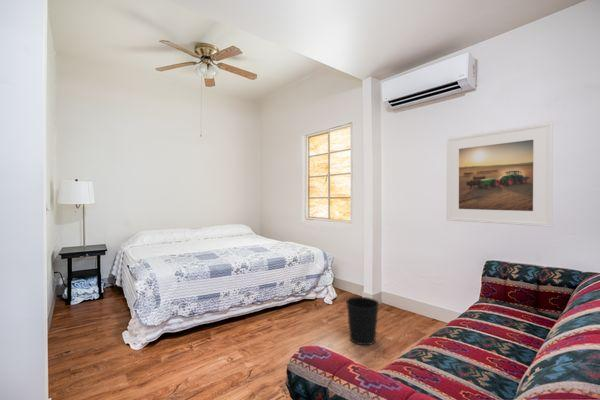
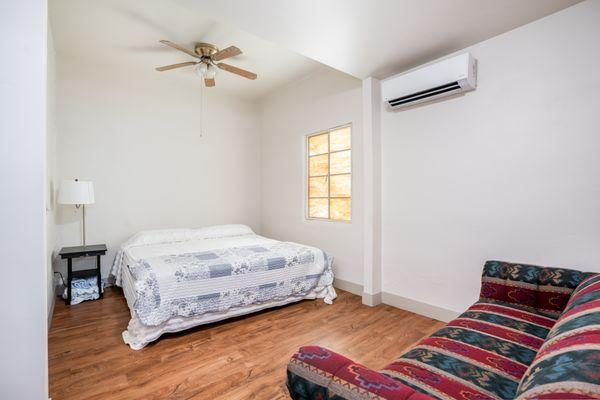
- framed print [445,121,554,228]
- wastebasket [345,296,380,346]
